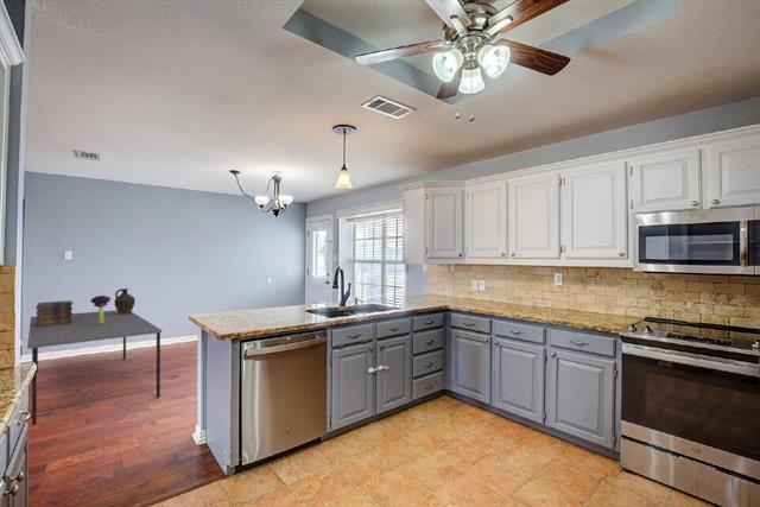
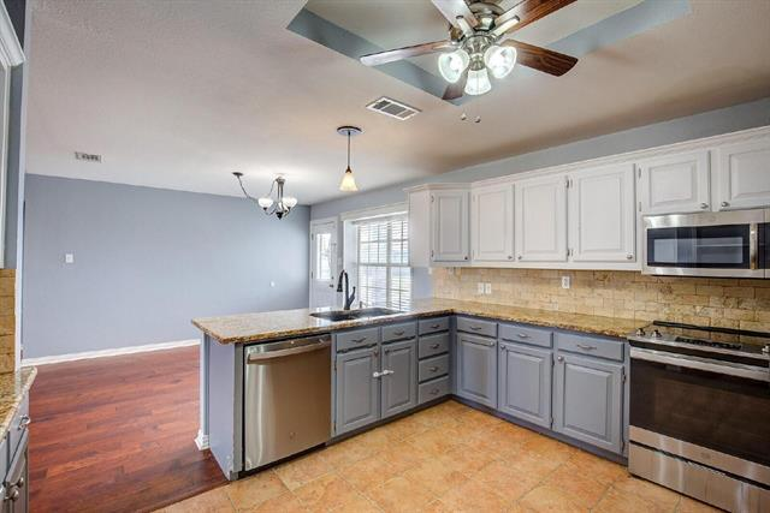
- book stack [34,299,74,327]
- bouquet [89,294,112,324]
- dining table [26,309,163,426]
- ceramic jug [113,287,137,315]
